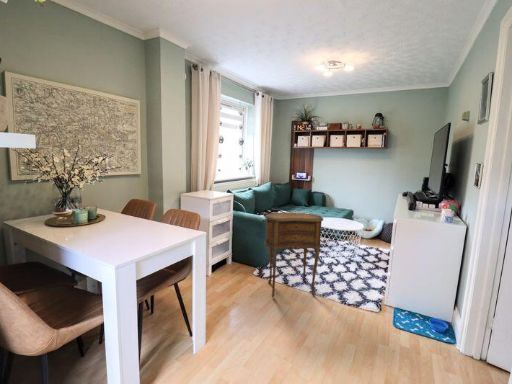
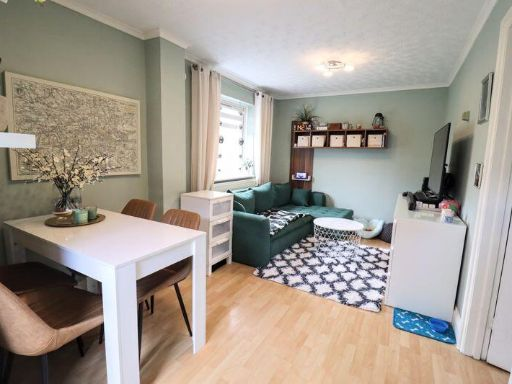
- side table [263,212,324,298]
